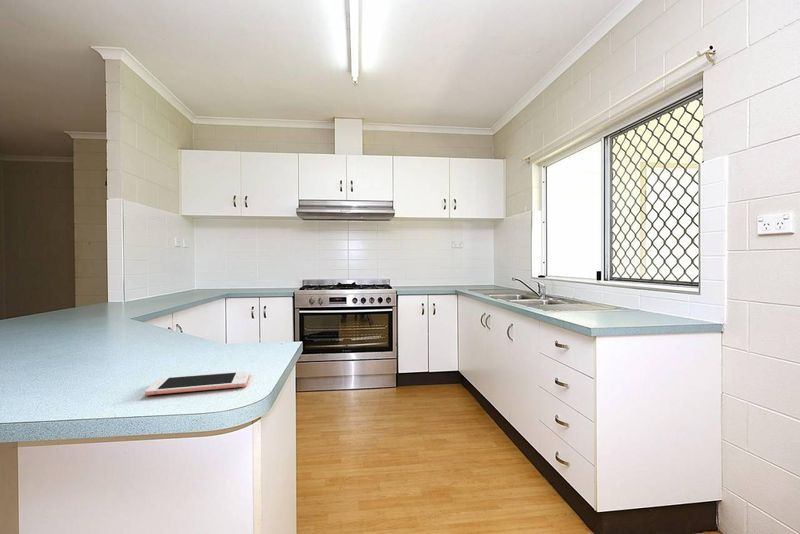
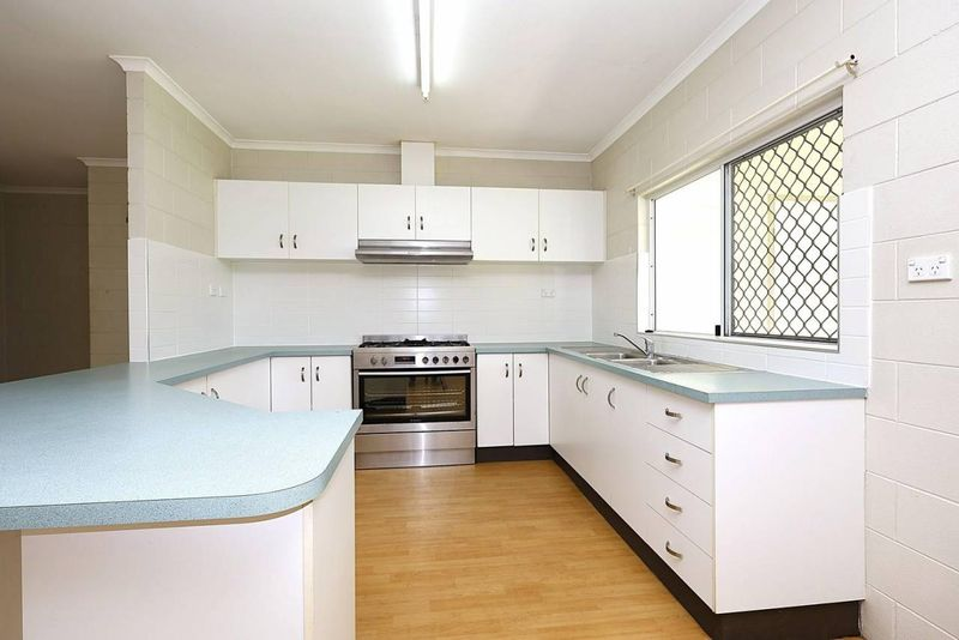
- cell phone [144,370,251,396]
